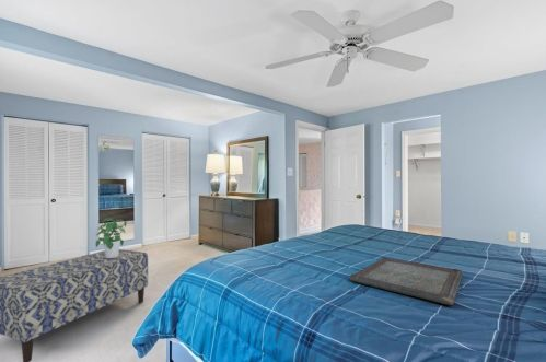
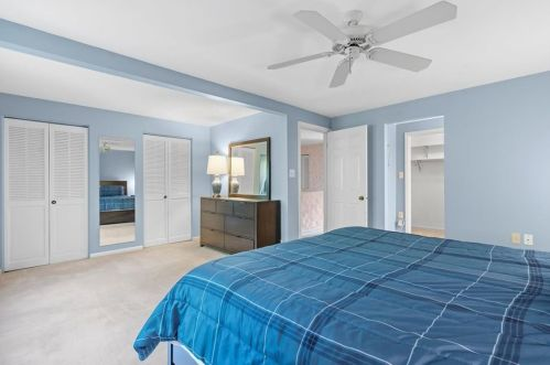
- bench [0,248,149,362]
- serving tray [349,256,464,306]
- potted plant [95,217,129,258]
